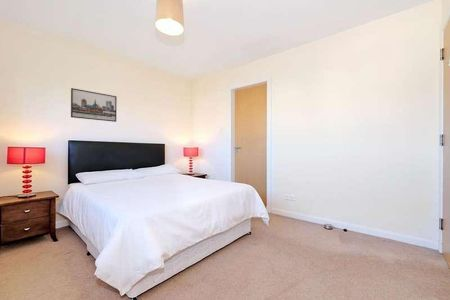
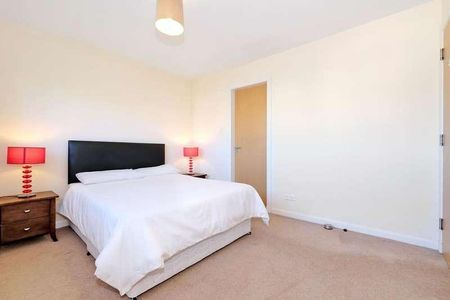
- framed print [70,87,118,123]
